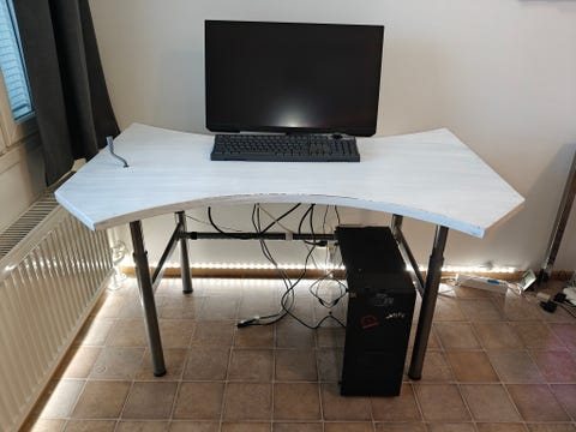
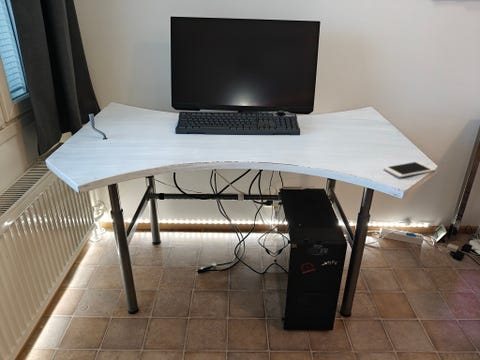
+ cell phone [383,160,437,178]
